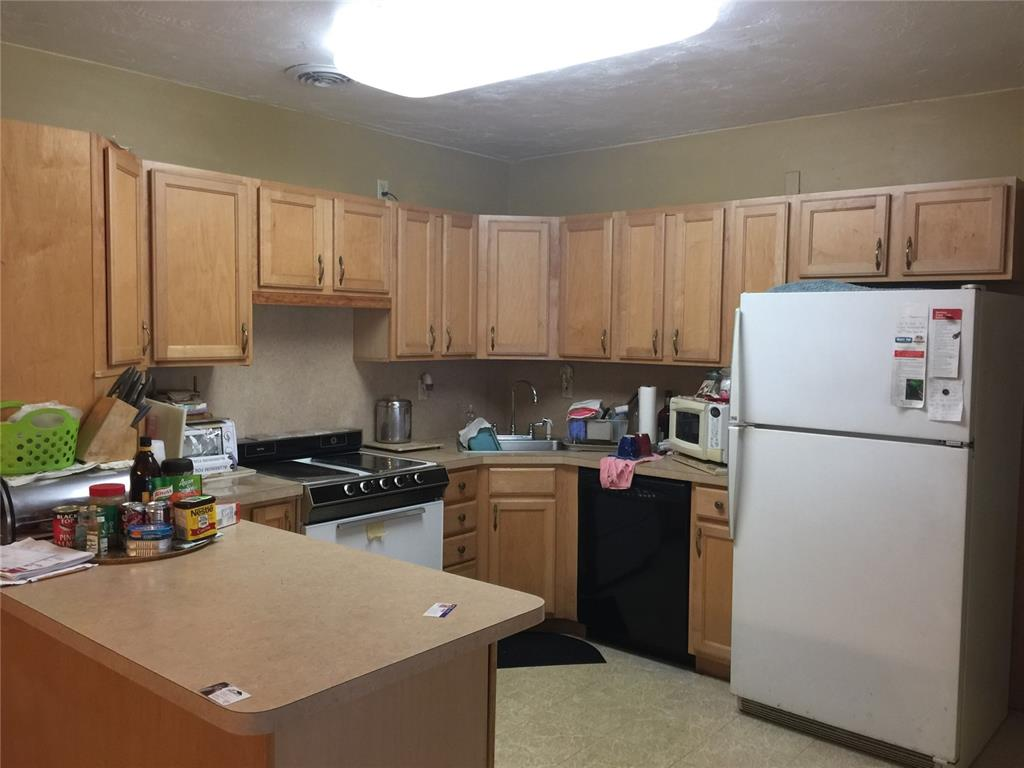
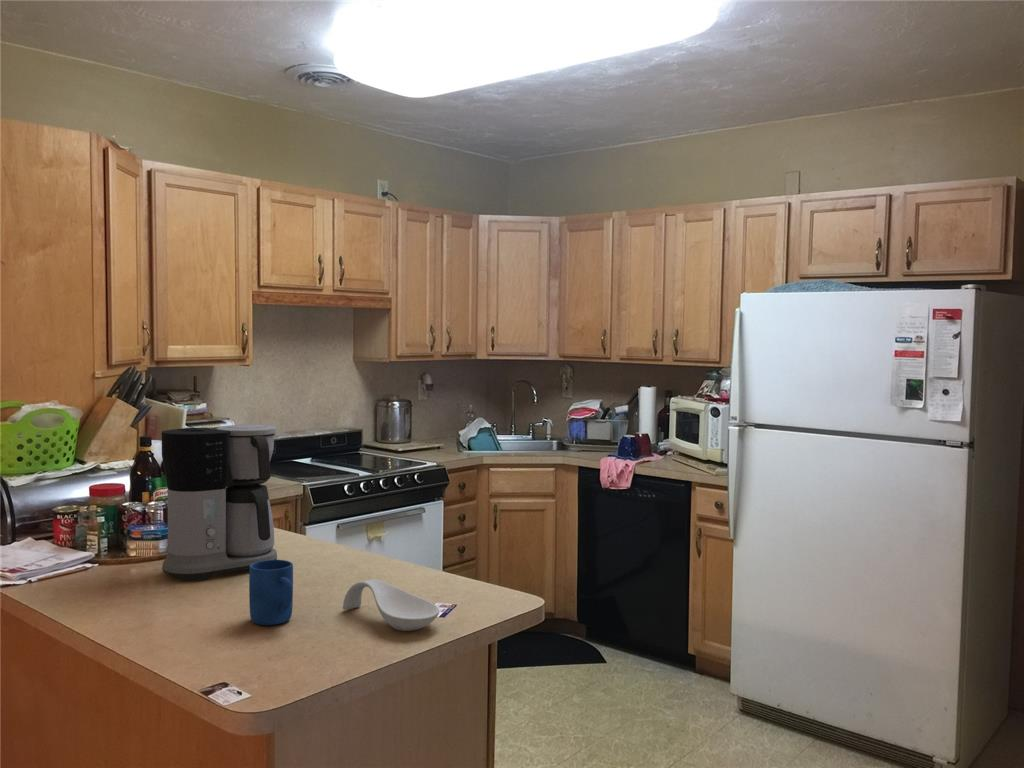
+ spoon rest [342,578,440,632]
+ mug [248,559,294,626]
+ coffee maker [161,424,278,582]
